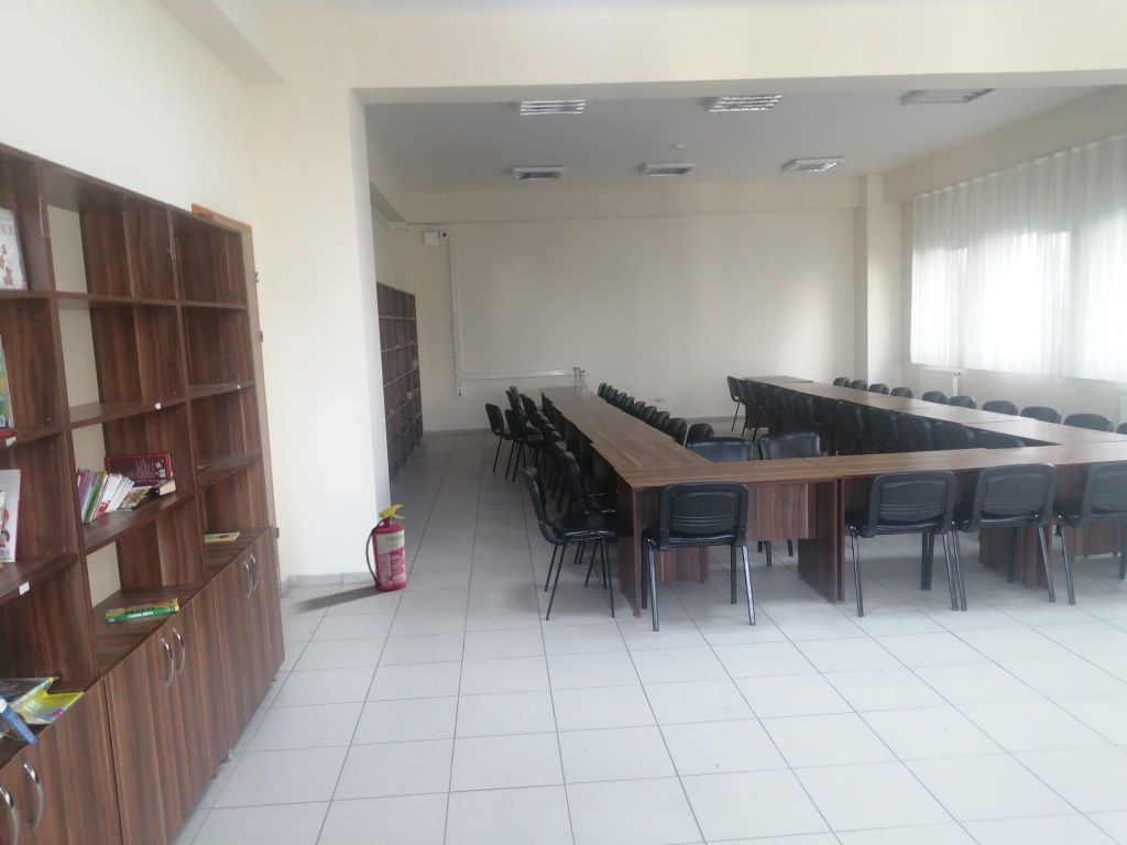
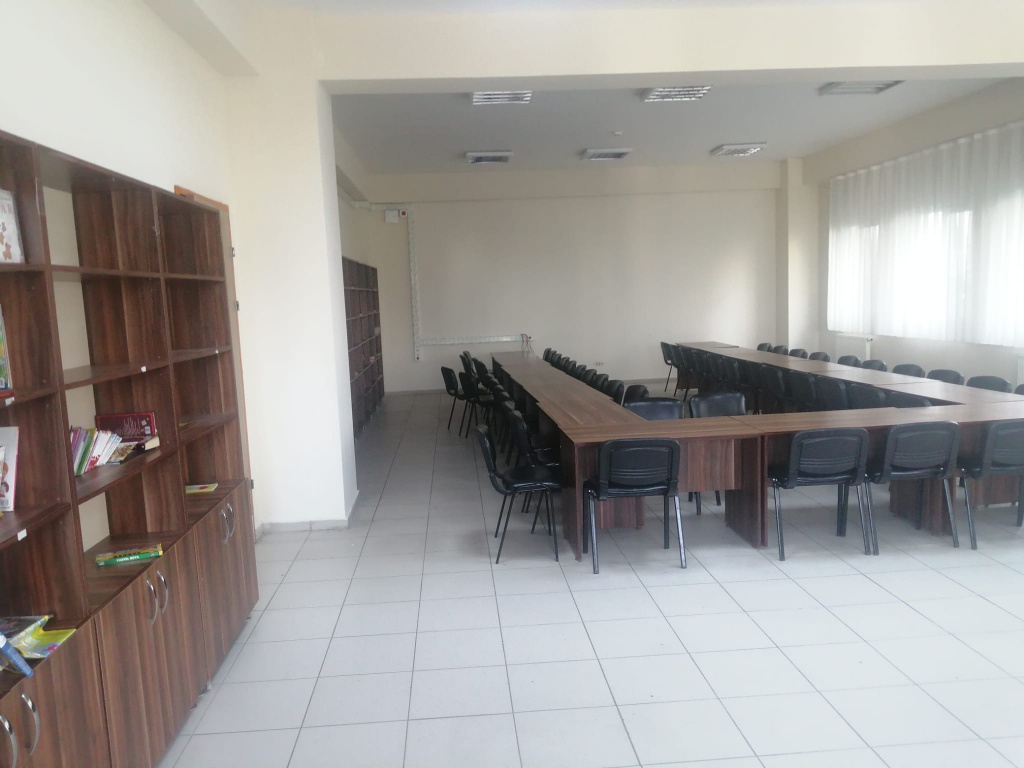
- fire extinguisher [364,504,407,592]
